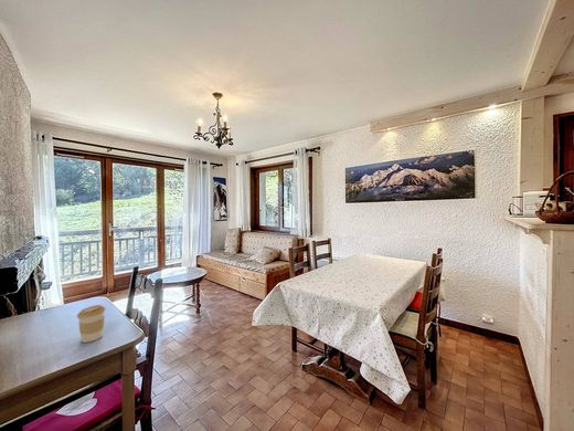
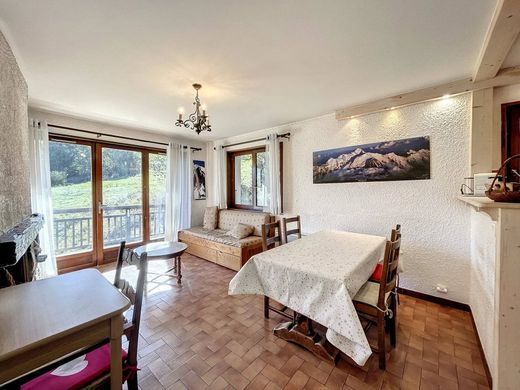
- coffee cup [76,304,106,344]
